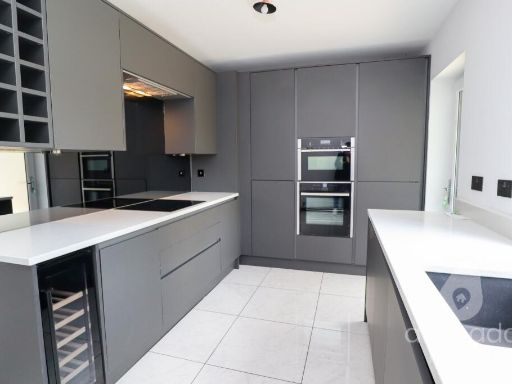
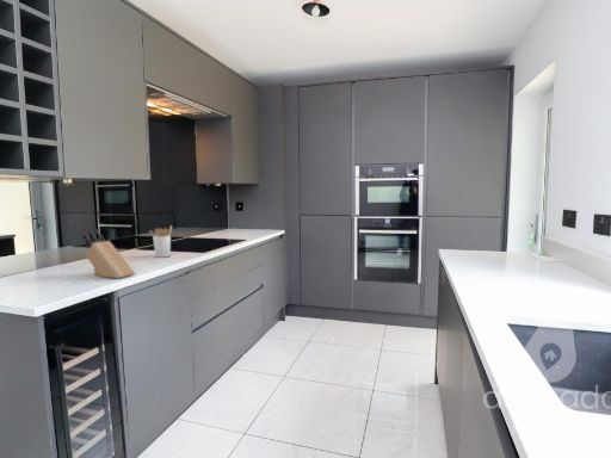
+ knife block [81,229,136,279]
+ utensil holder [148,224,173,259]
